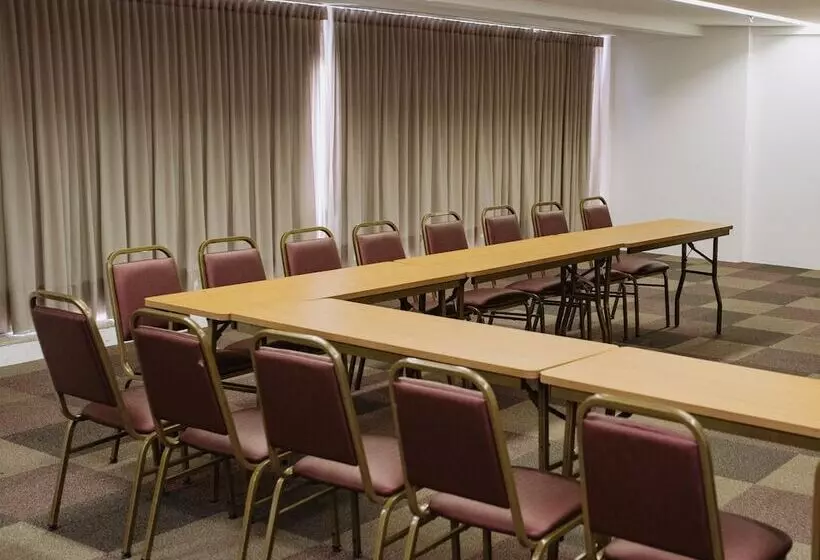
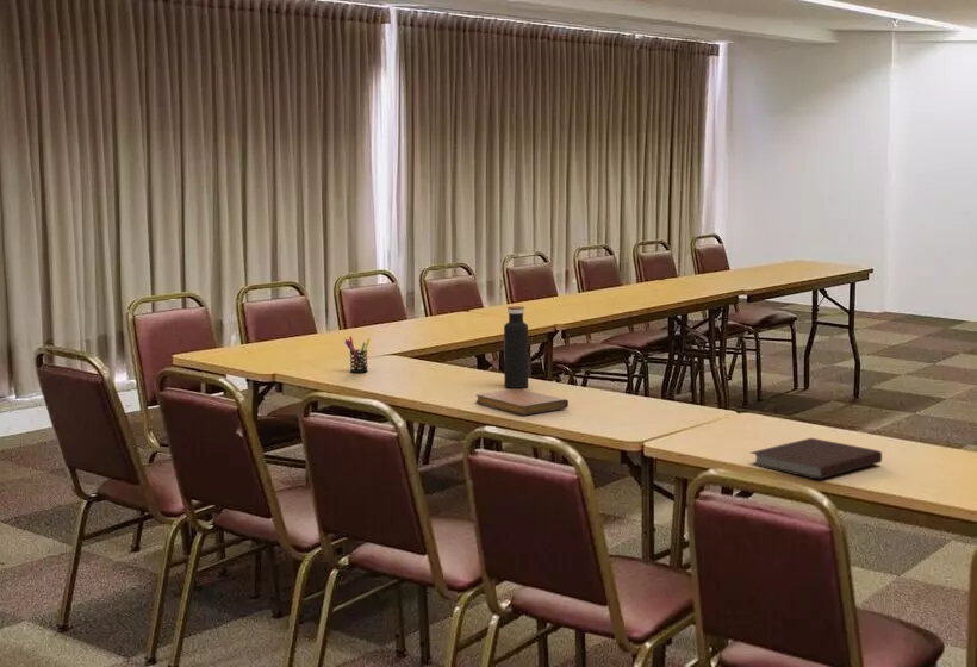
+ water bottle [503,305,529,389]
+ pen holder [343,336,371,374]
+ notebook [474,388,570,416]
+ notebook [749,437,883,480]
